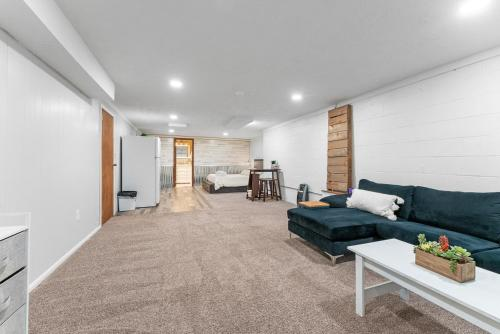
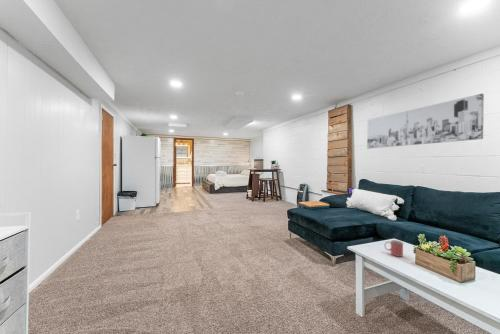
+ wall art [366,93,485,150]
+ mug [384,239,404,258]
